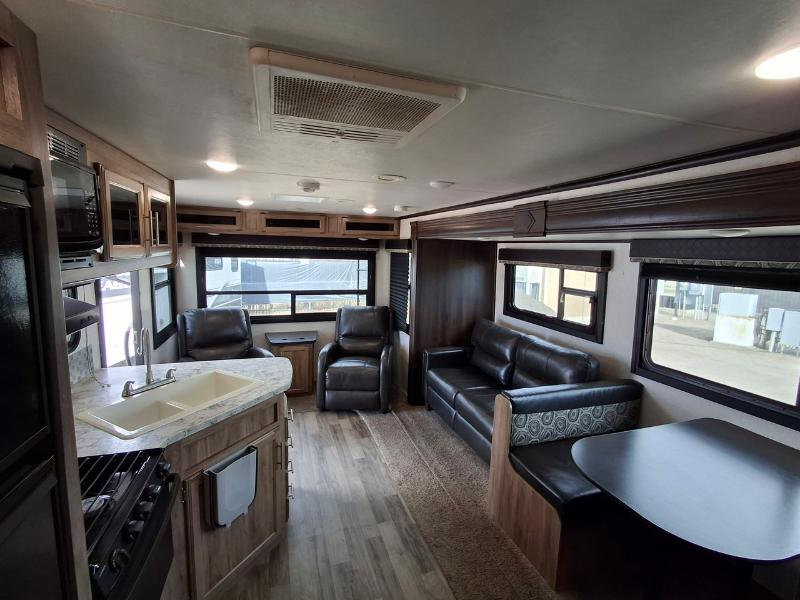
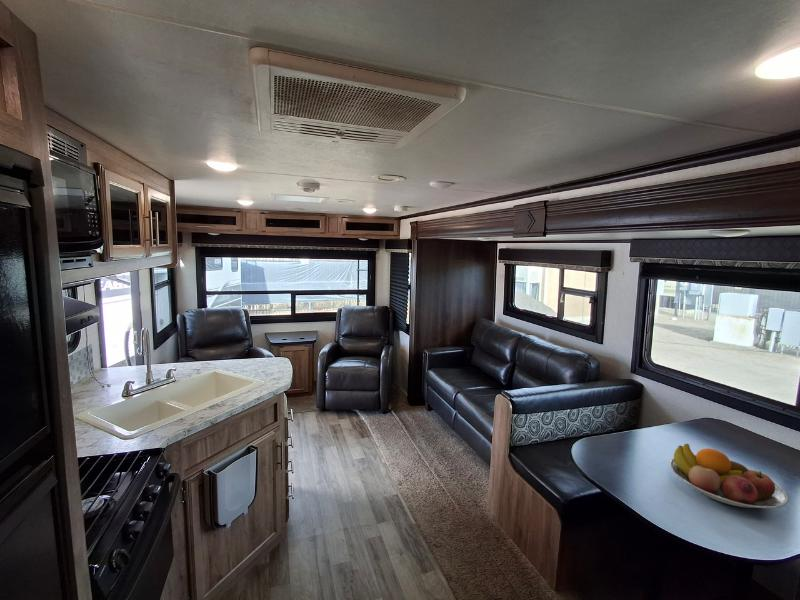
+ fruit bowl [669,443,789,509]
